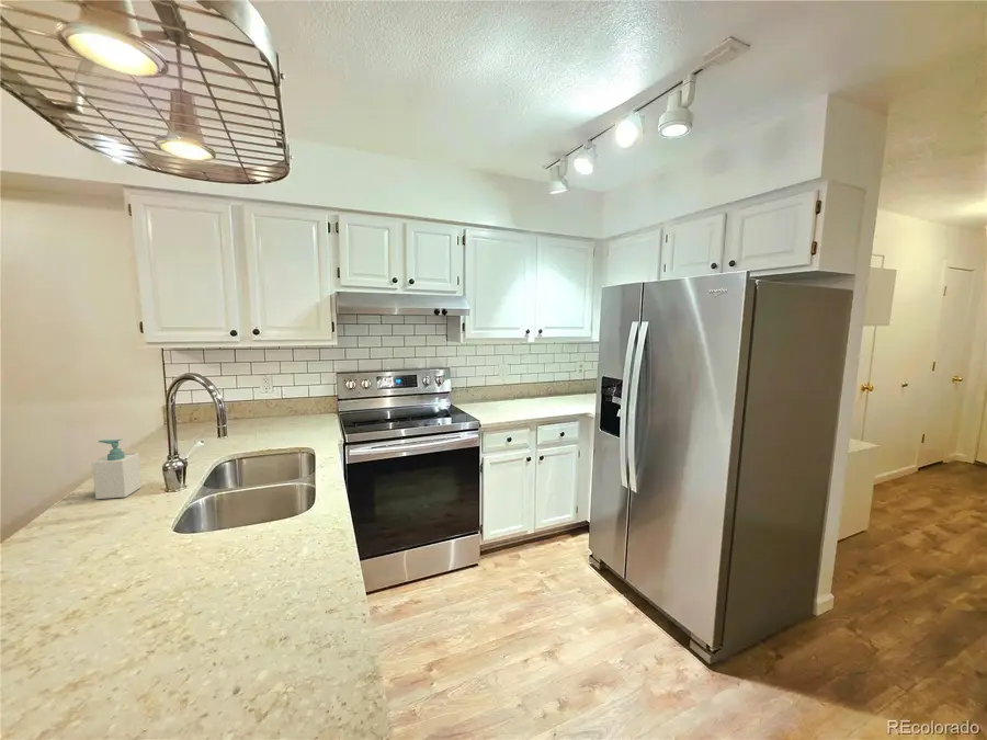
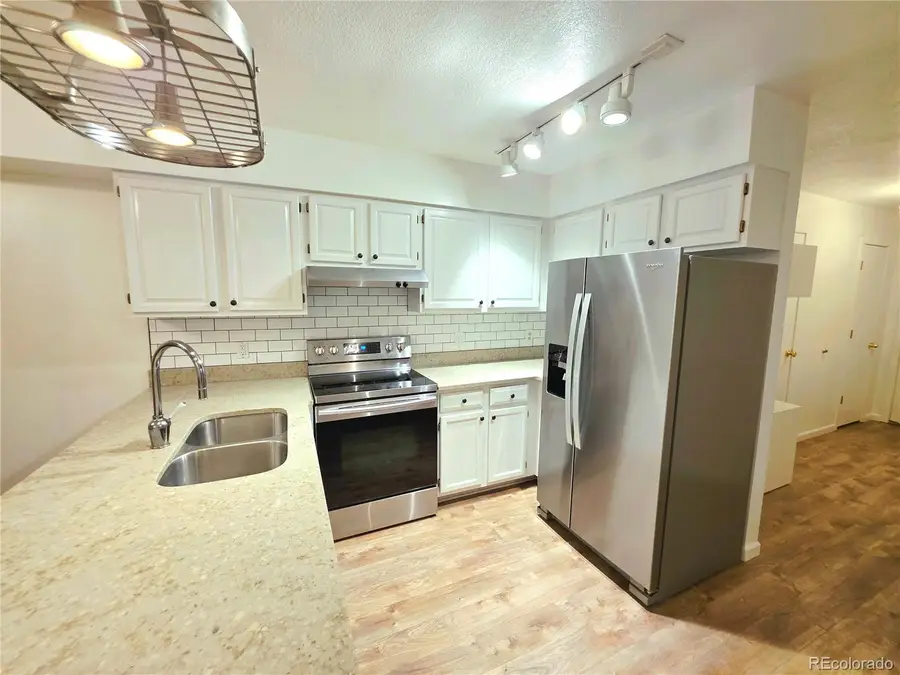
- soap bottle [91,439,141,500]
